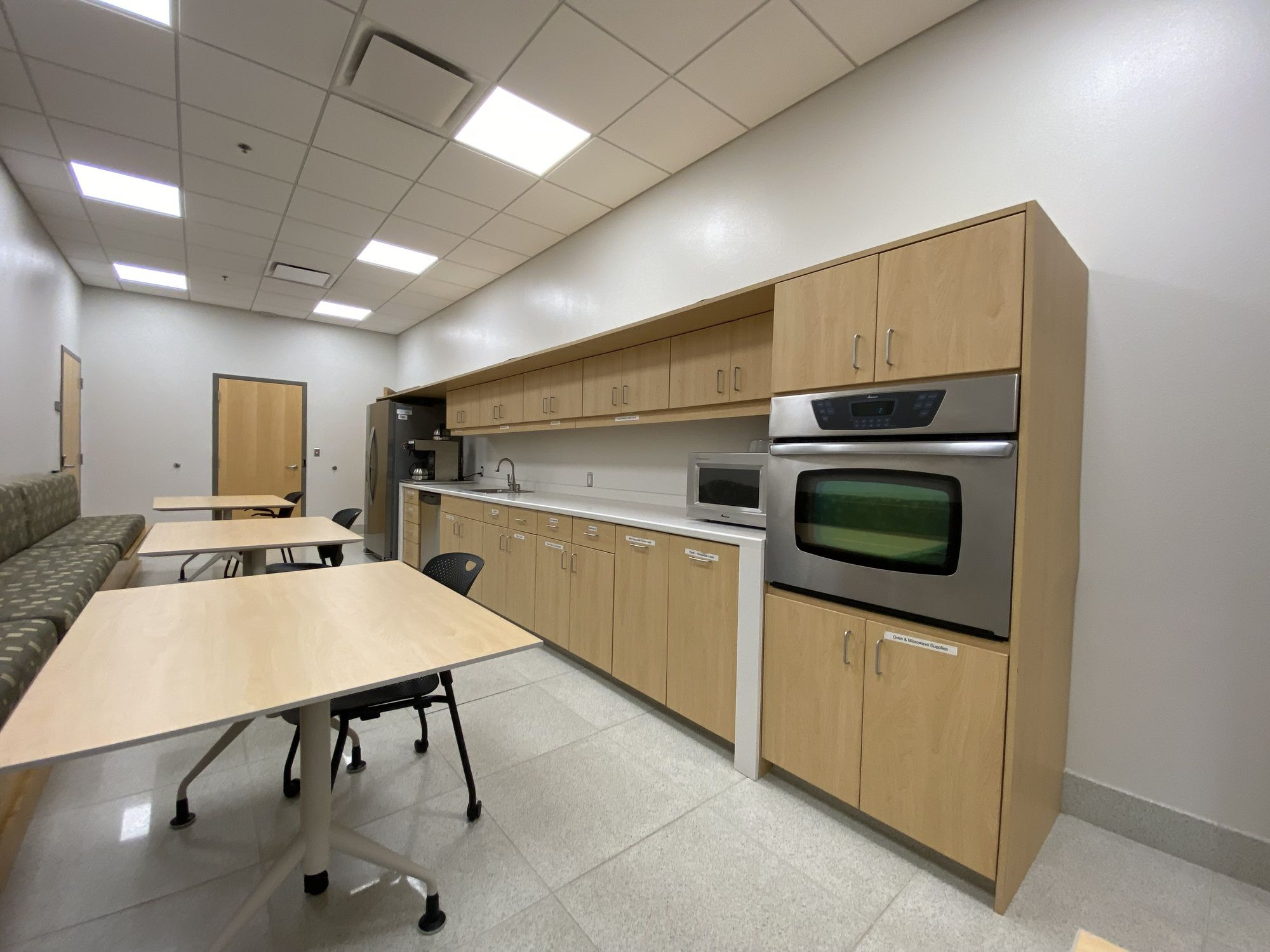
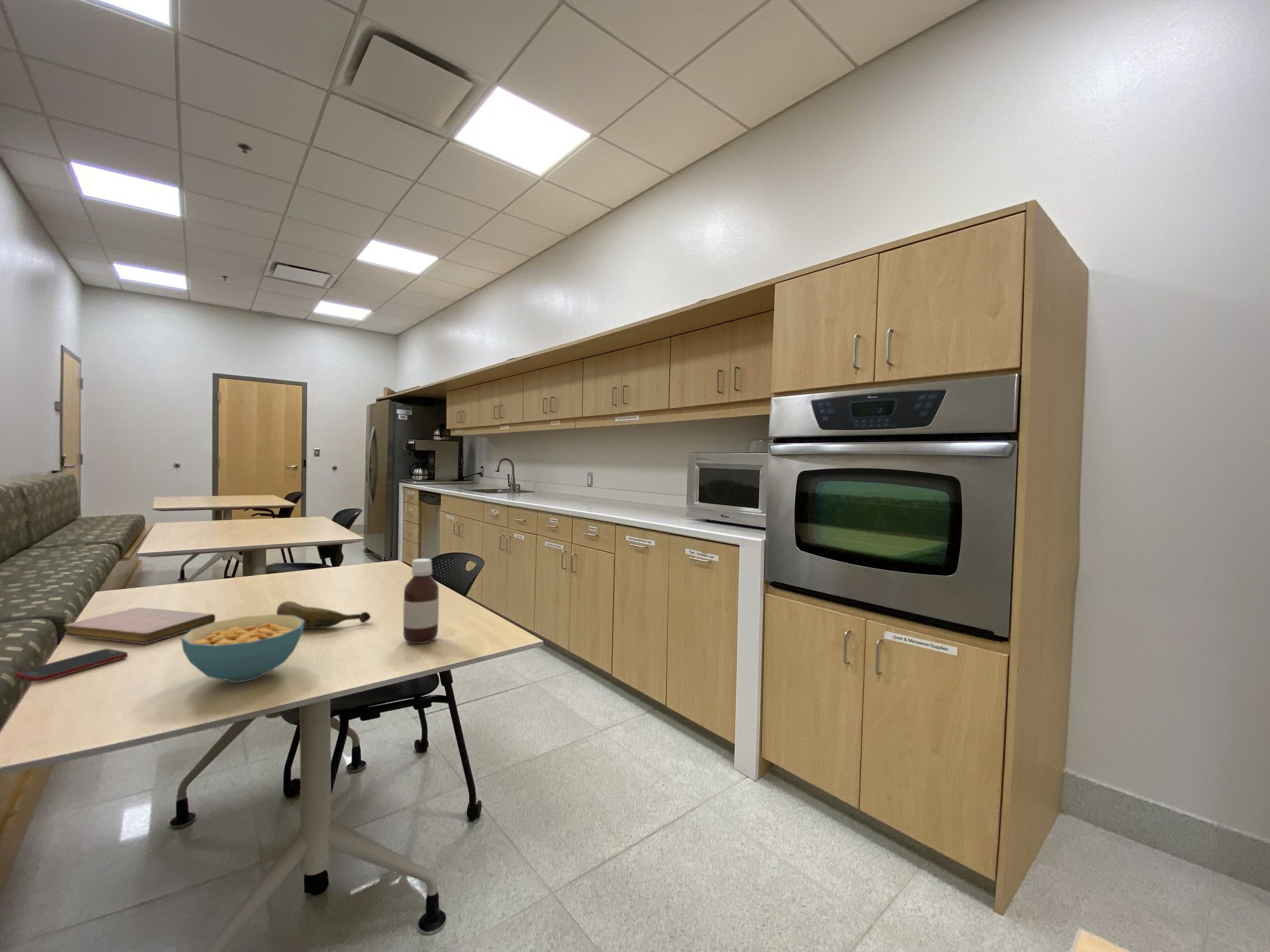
+ cell phone [15,648,129,683]
+ cereal bowl [180,614,305,683]
+ banana [276,600,371,629]
+ notebook [64,607,216,645]
+ bottle [403,558,439,644]
